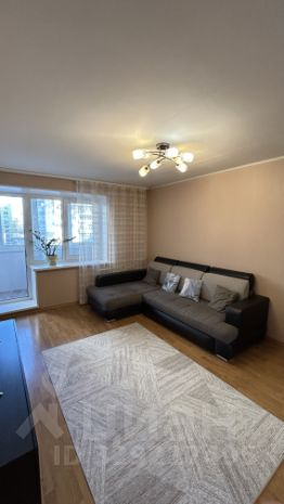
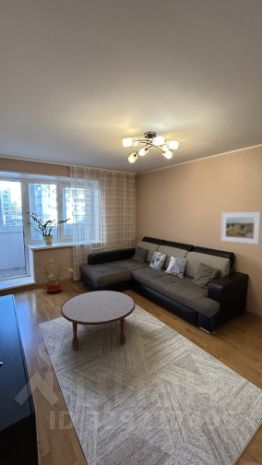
+ coffee table [60,289,136,351]
+ decorative plant [35,258,74,293]
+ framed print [220,211,262,245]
